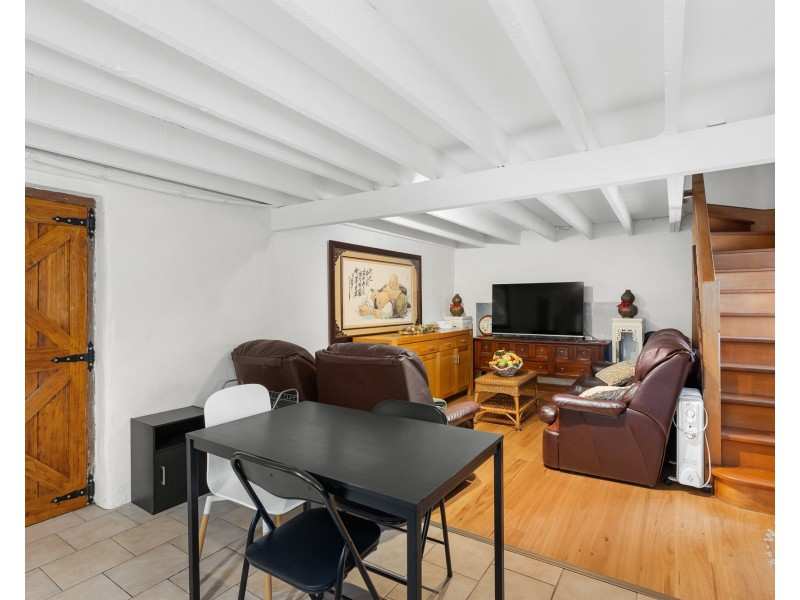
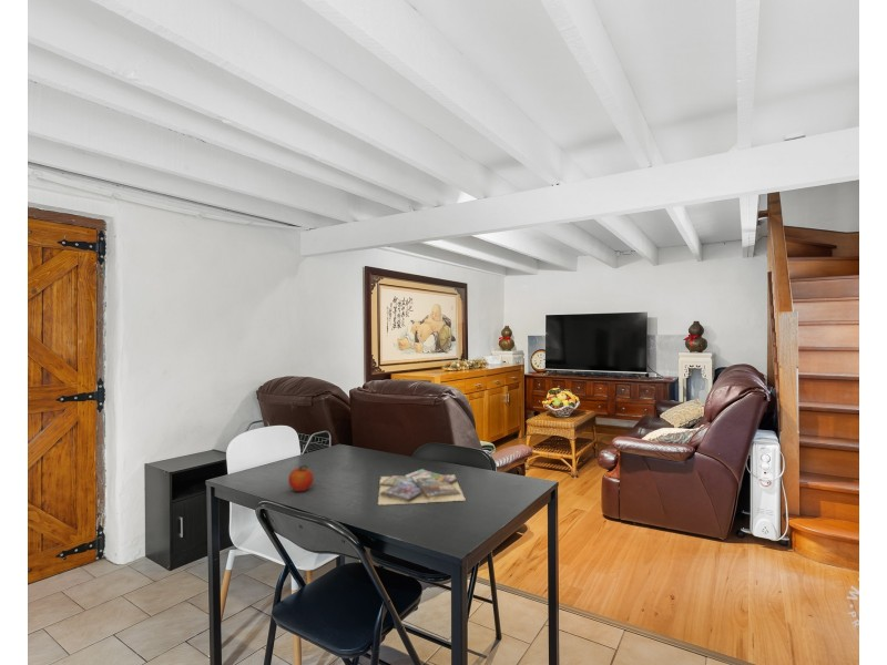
+ fruit [287,464,315,492]
+ video game cases [377,468,466,507]
